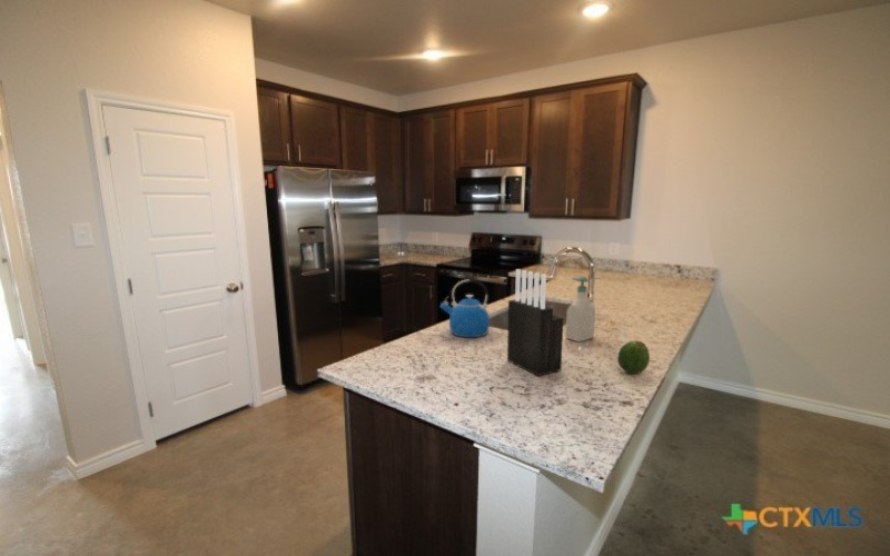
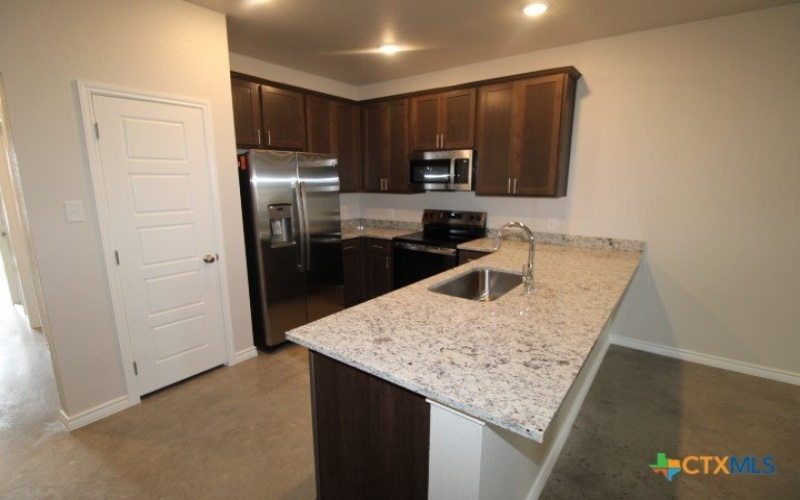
- knife block [506,268,564,377]
- soap bottle [565,276,596,342]
- fruit [616,339,651,375]
- kettle [439,278,491,338]
